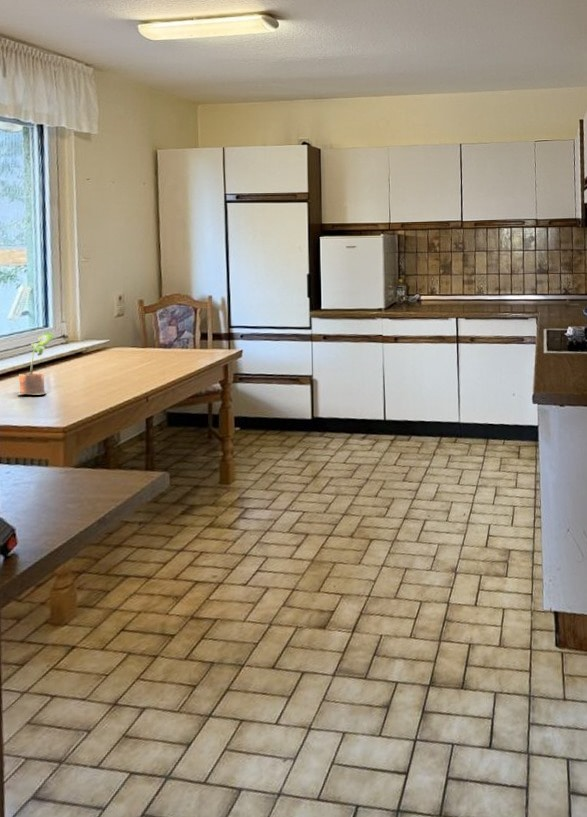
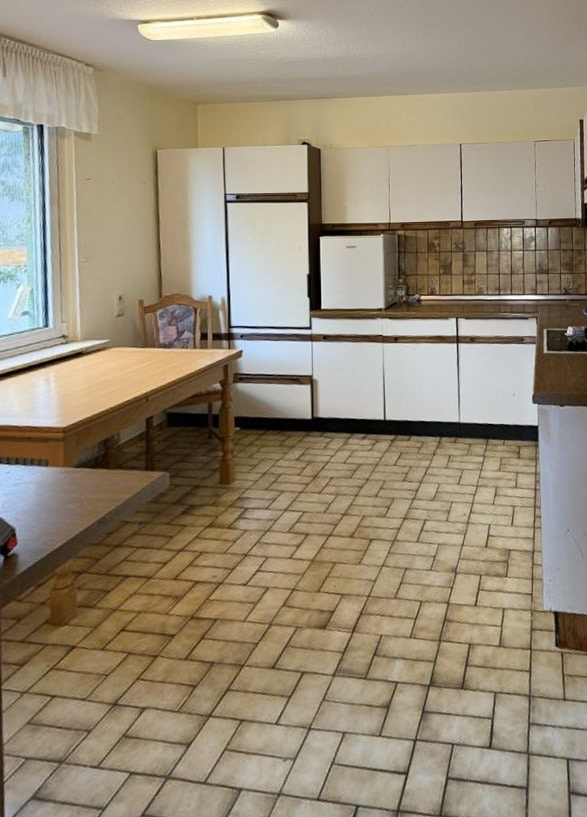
- potted plant [17,332,54,395]
